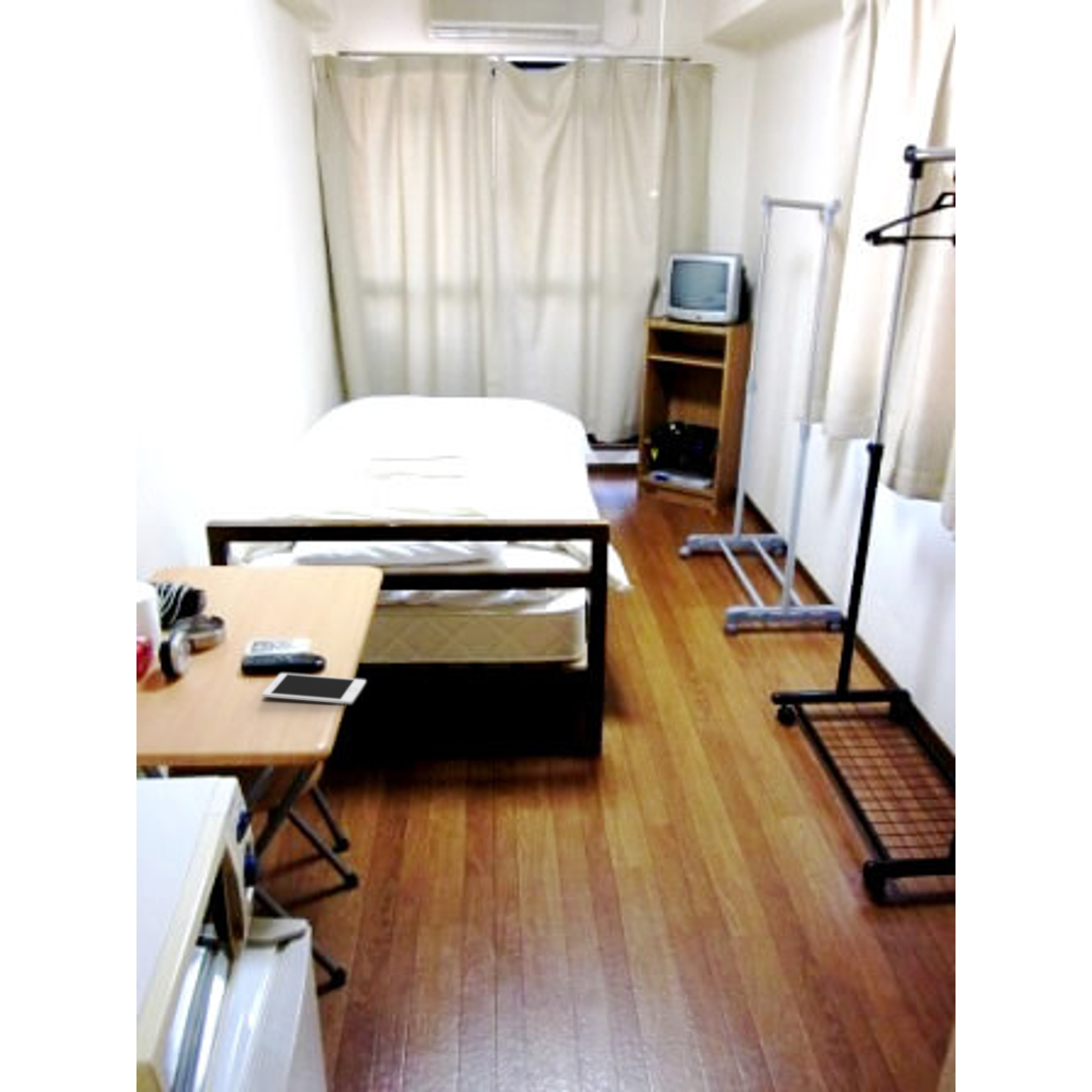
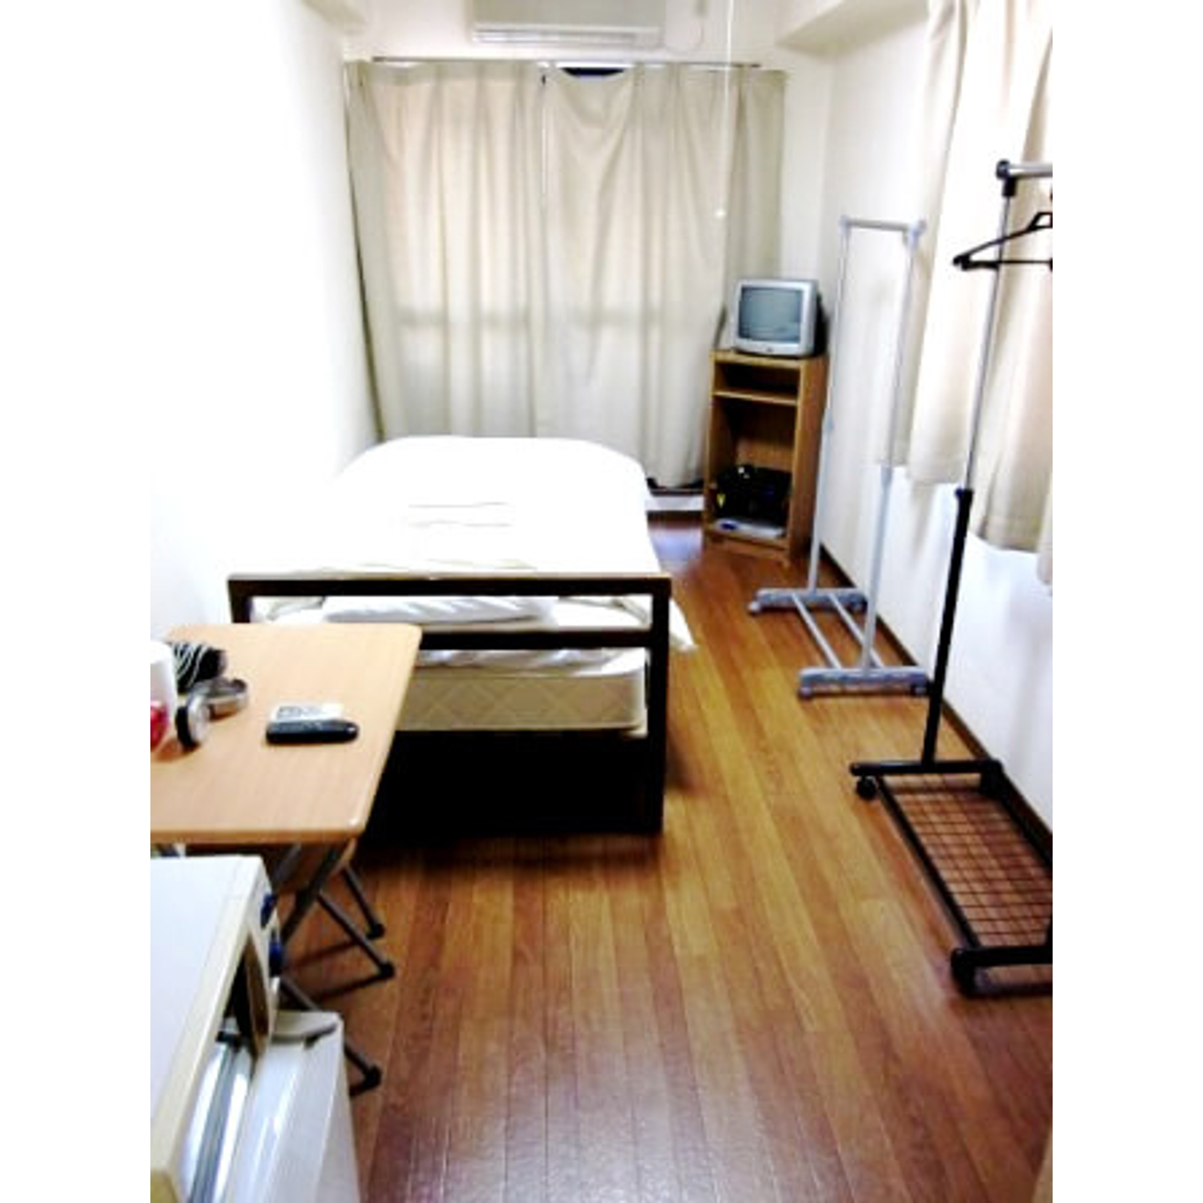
- cell phone [262,673,366,705]
